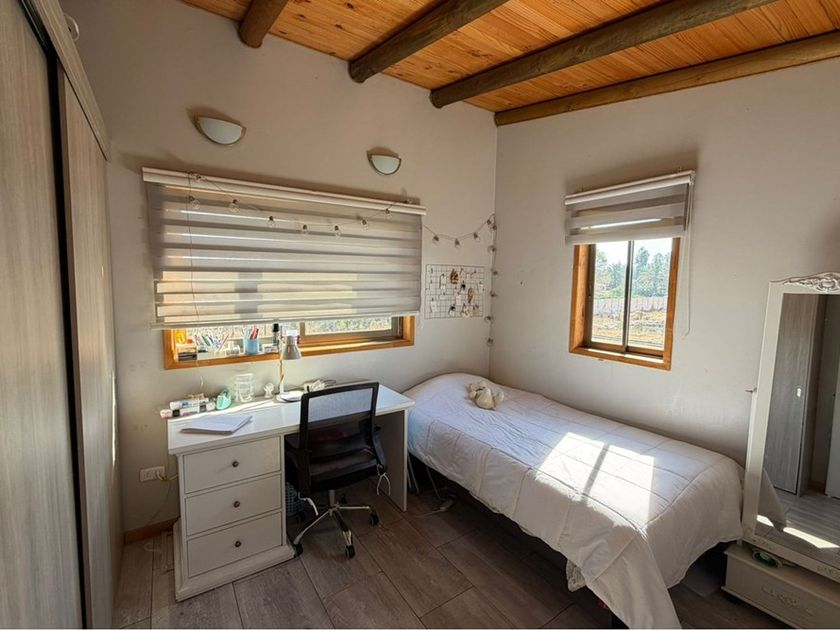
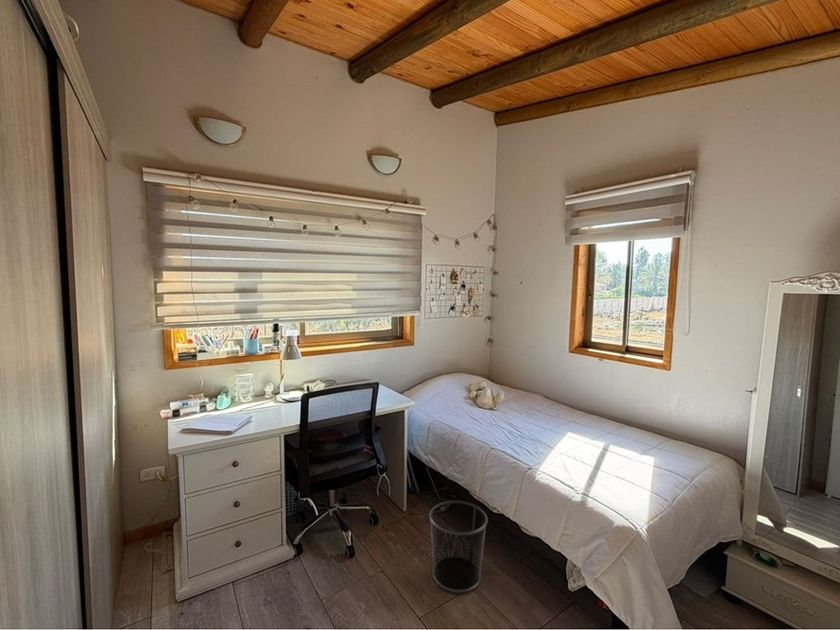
+ waste bin [428,500,489,594]
